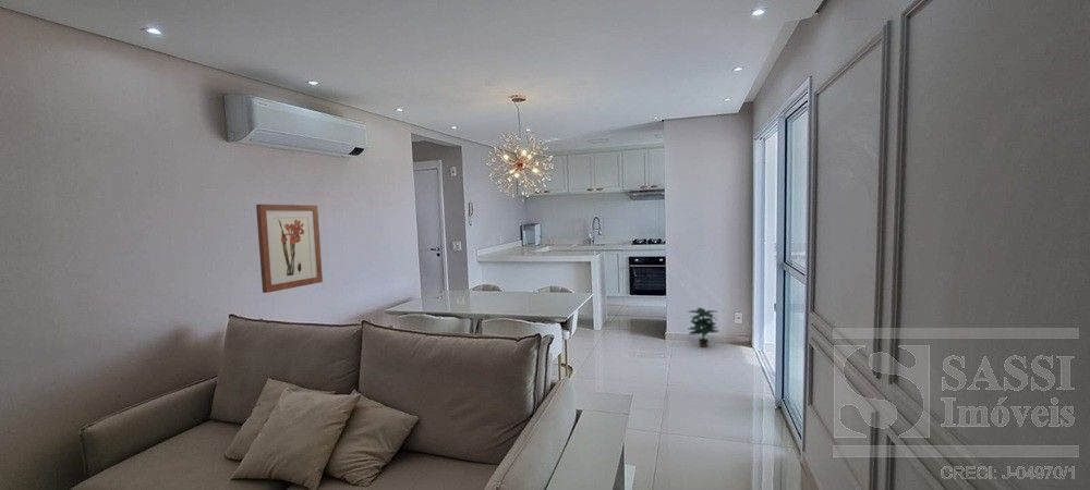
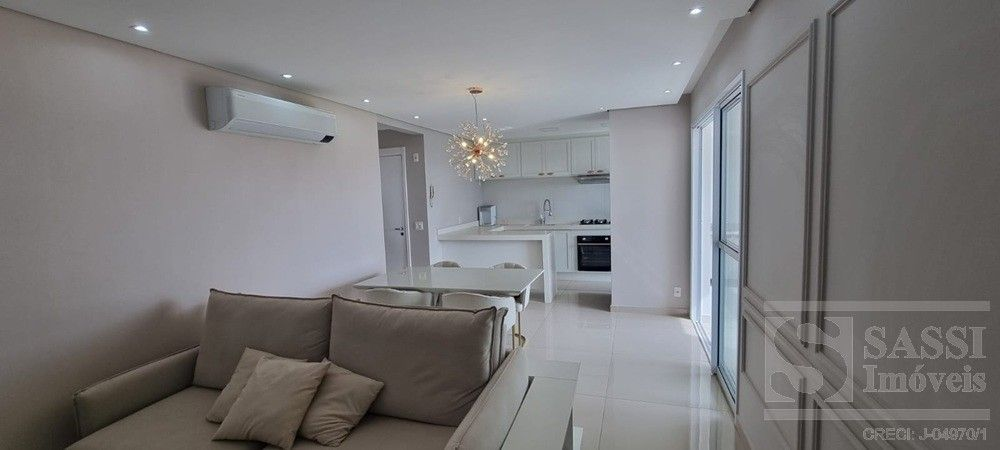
- wall art [255,204,324,294]
- potted plant [687,307,720,348]
